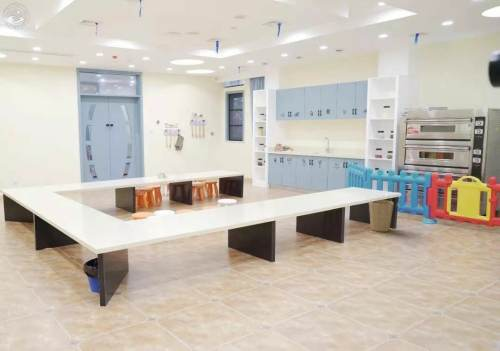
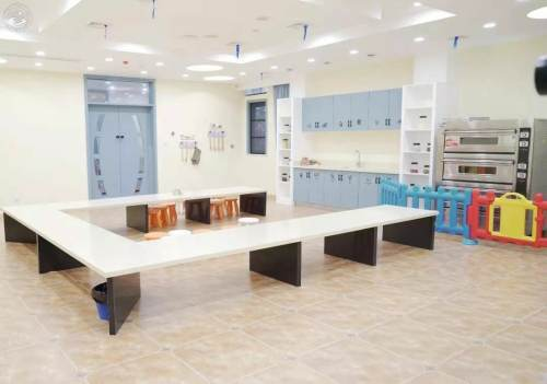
- basket [368,197,395,233]
